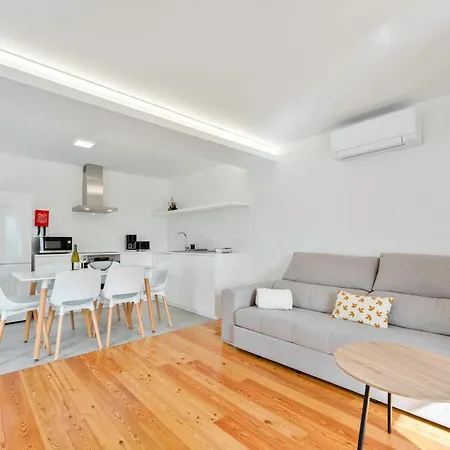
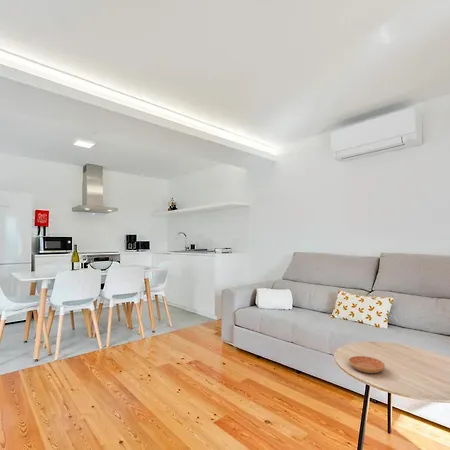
+ saucer [348,355,386,374]
